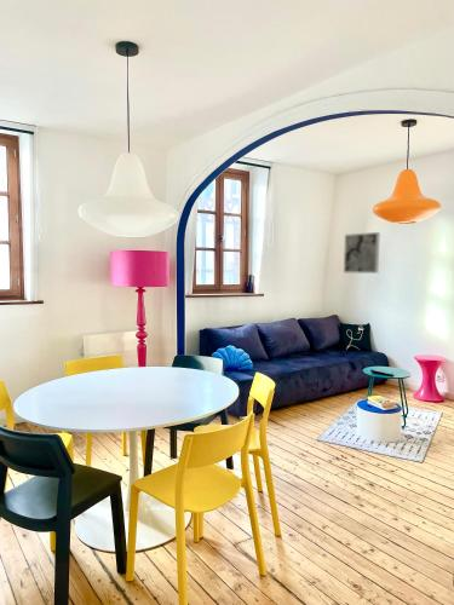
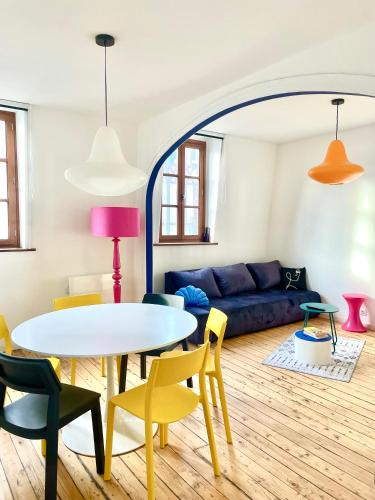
- wall art [343,231,381,275]
